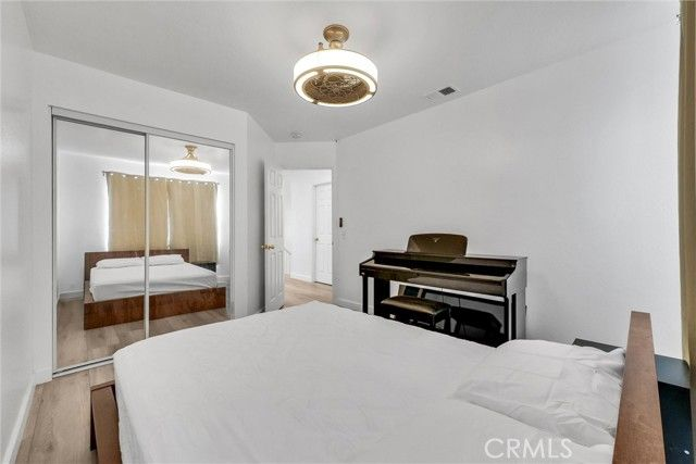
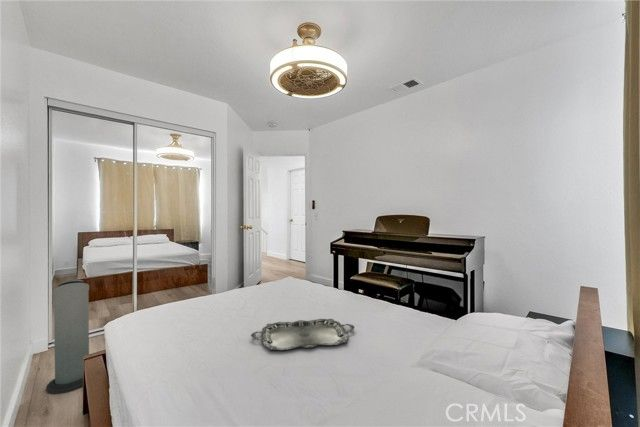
+ serving tray [250,318,355,351]
+ air purifier [45,278,90,395]
